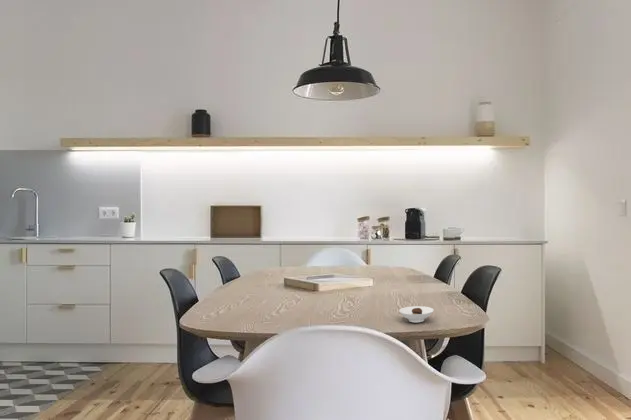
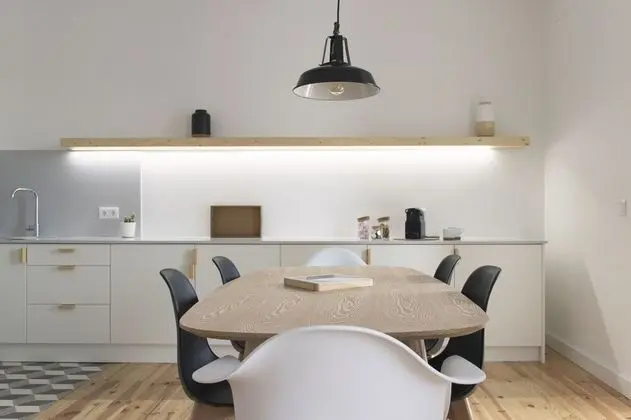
- saucer [398,305,435,323]
